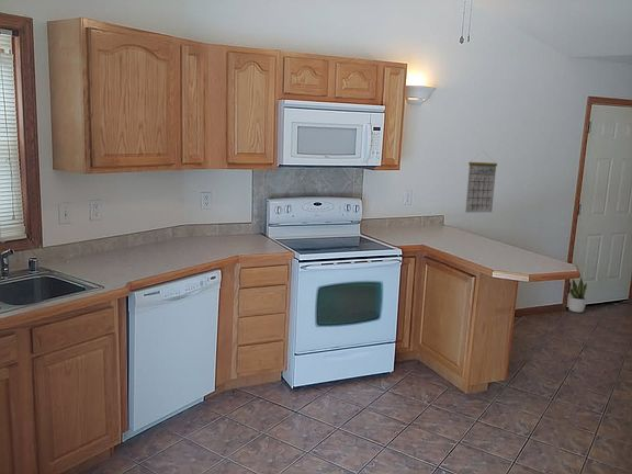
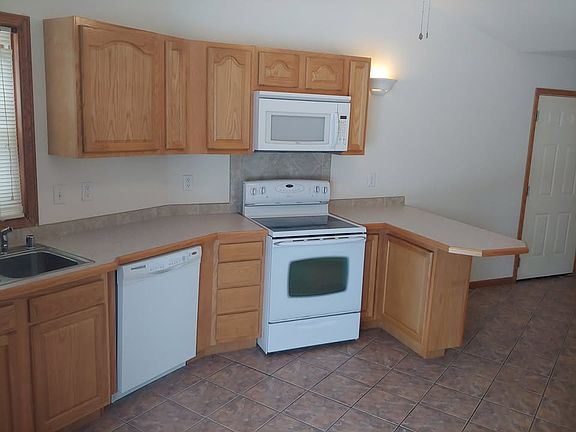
- calendar [464,151,498,214]
- potted plant [567,275,588,314]
